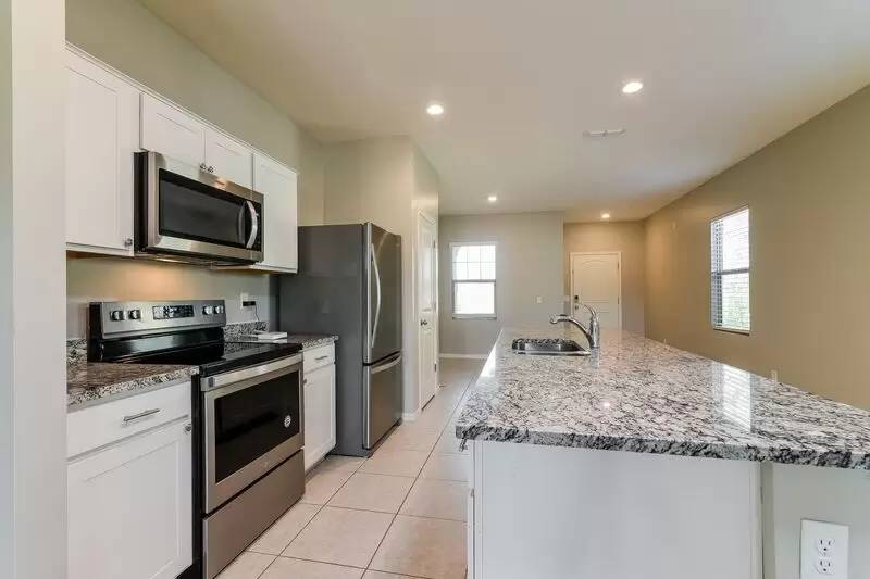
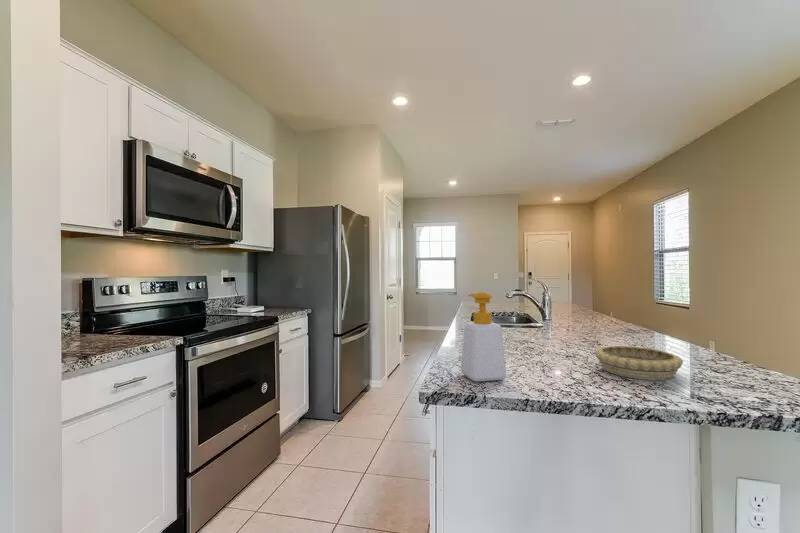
+ soap bottle [460,291,507,383]
+ decorative bowl [594,345,684,381]
